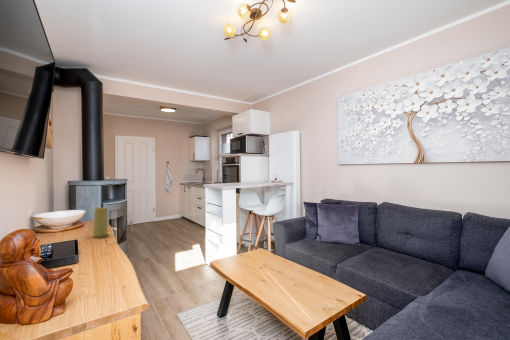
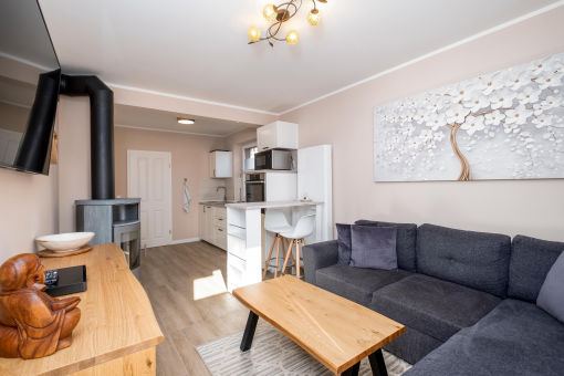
- candle [89,207,111,240]
